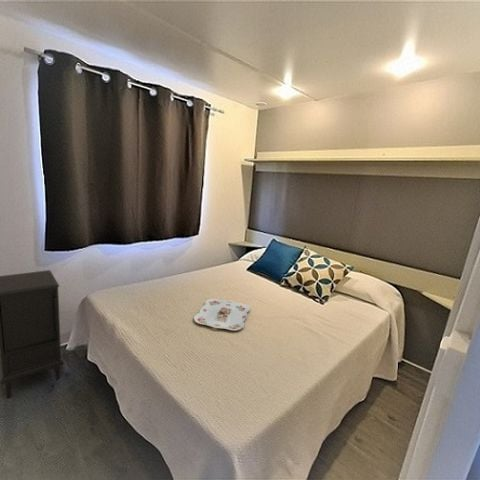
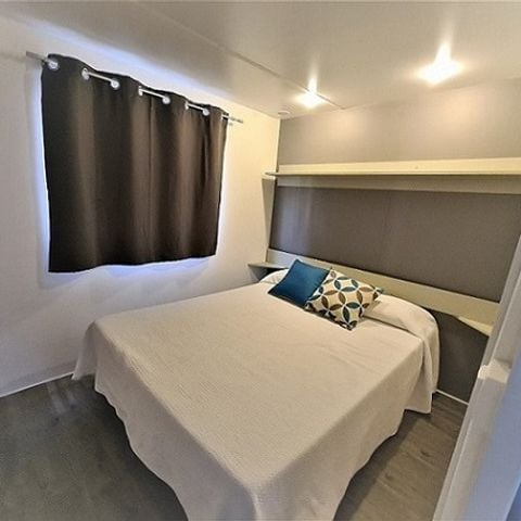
- serving tray [193,298,251,332]
- nightstand [0,269,65,399]
